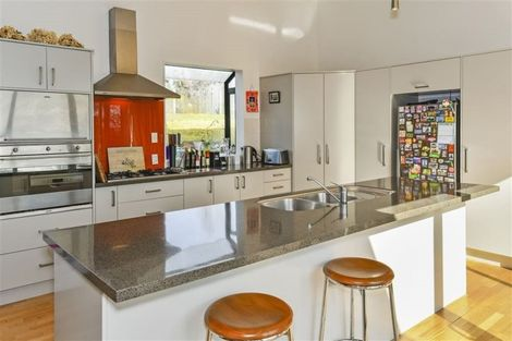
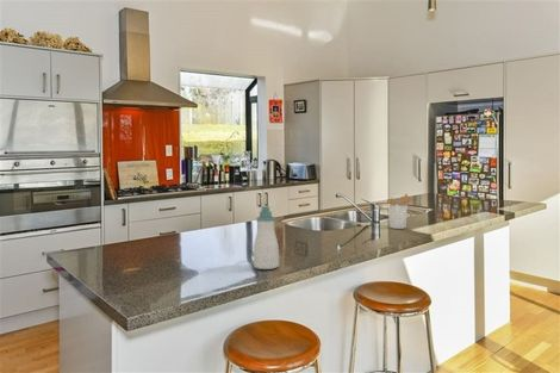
+ soap bottle [253,205,280,271]
+ utensil holder [386,192,416,230]
